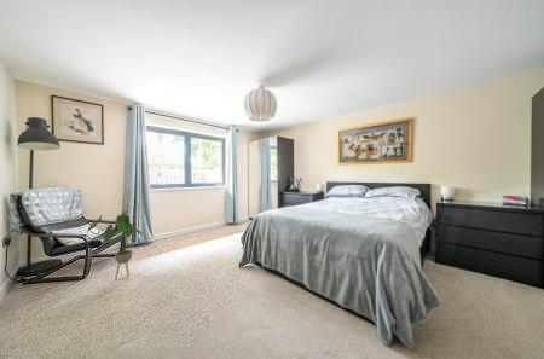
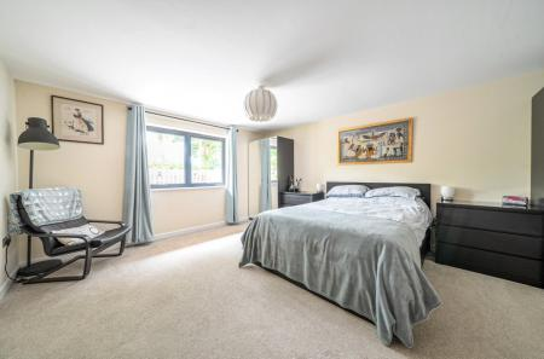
- house plant [86,209,144,280]
